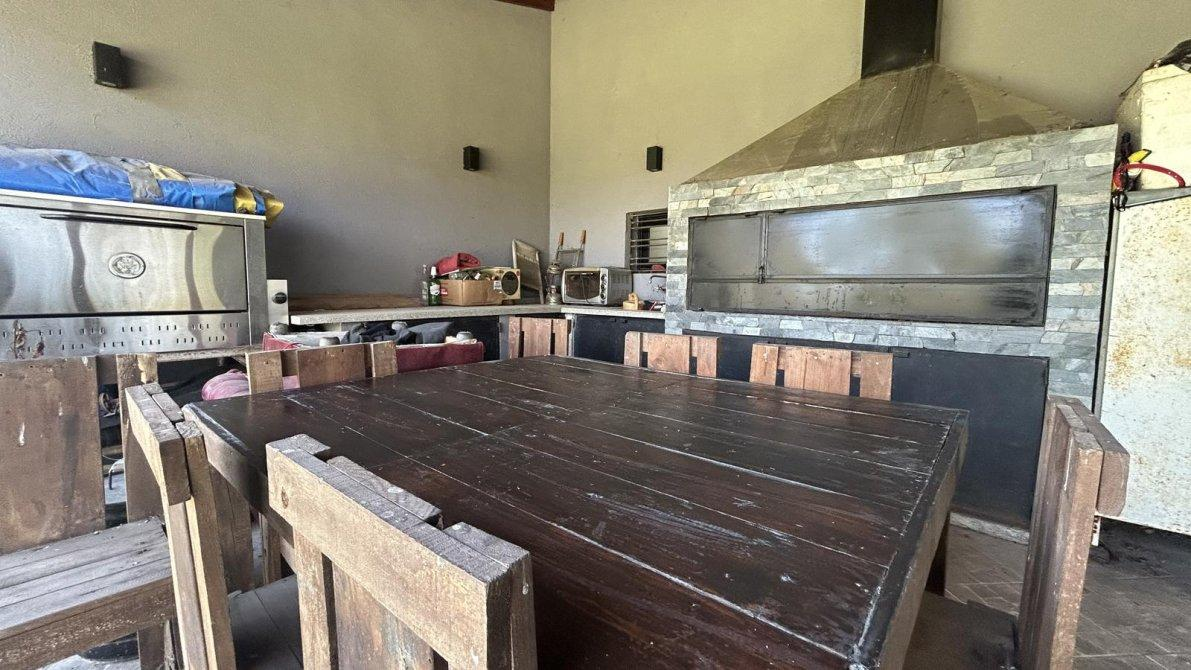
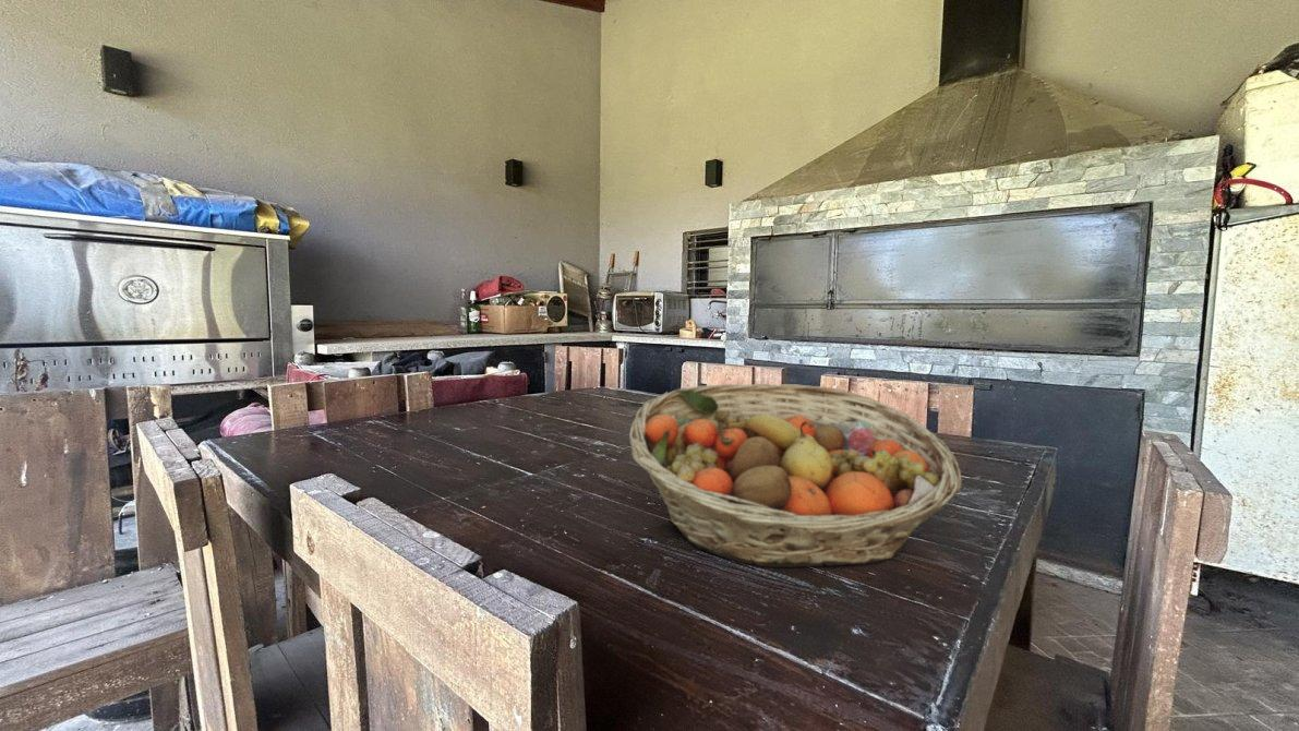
+ fruit basket [628,383,963,568]
